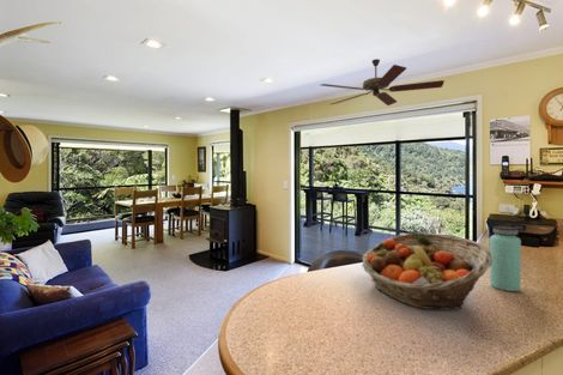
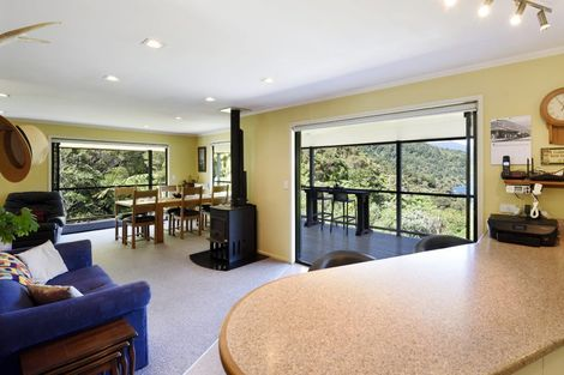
- ceiling fan [320,58,446,107]
- bottle [489,225,522,292]
- fruit basket [361,231,492,312]
